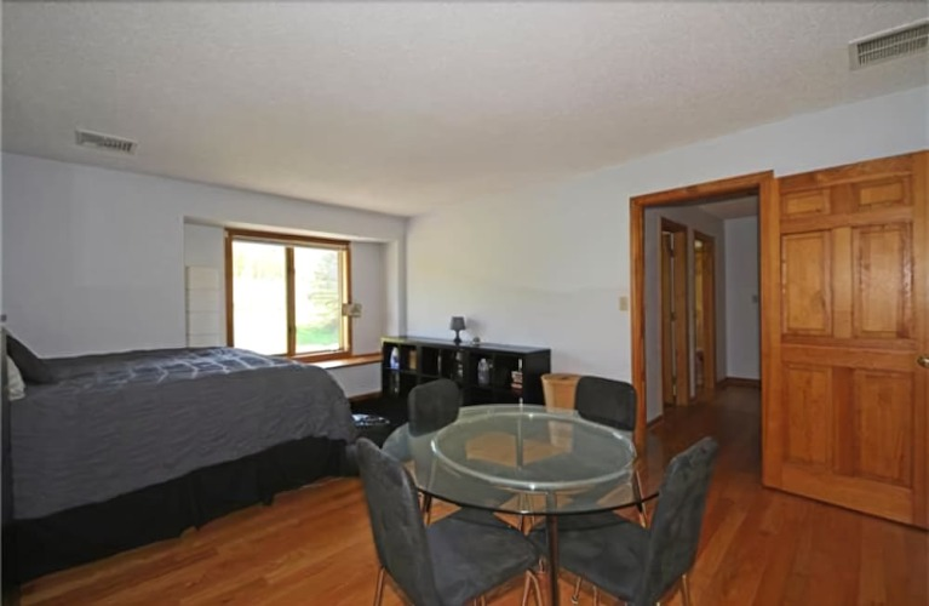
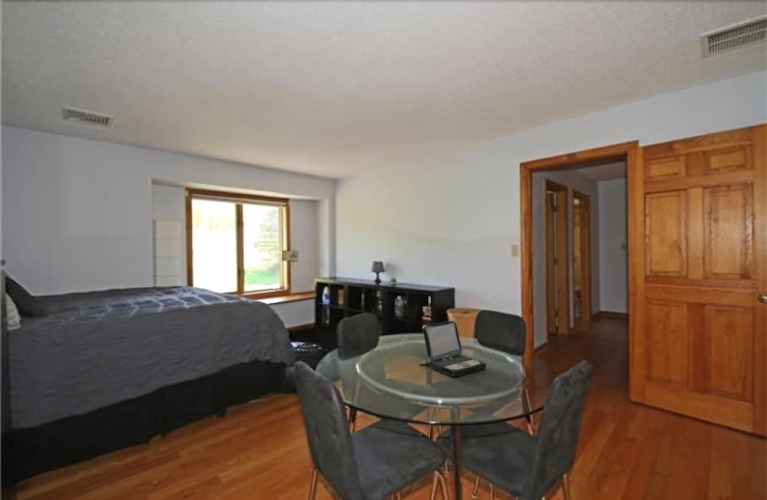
+ laptop [419,320,487,378]
